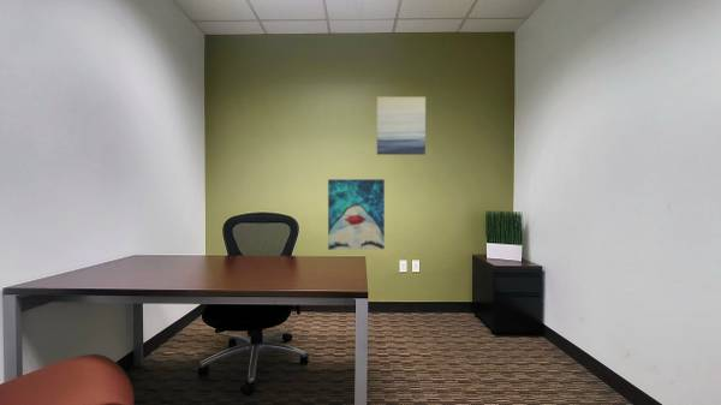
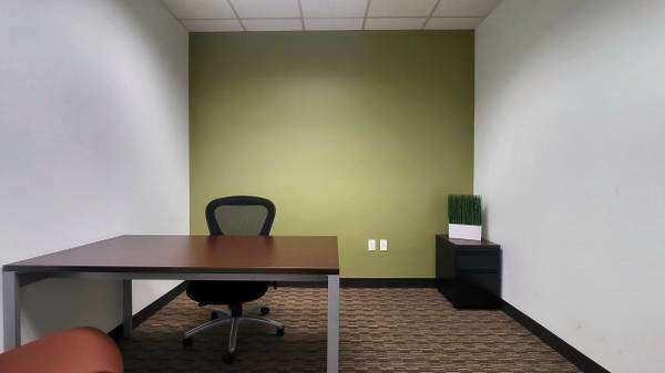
- wall art [327,178,386,251]
- wall art [376,96,427,156]
